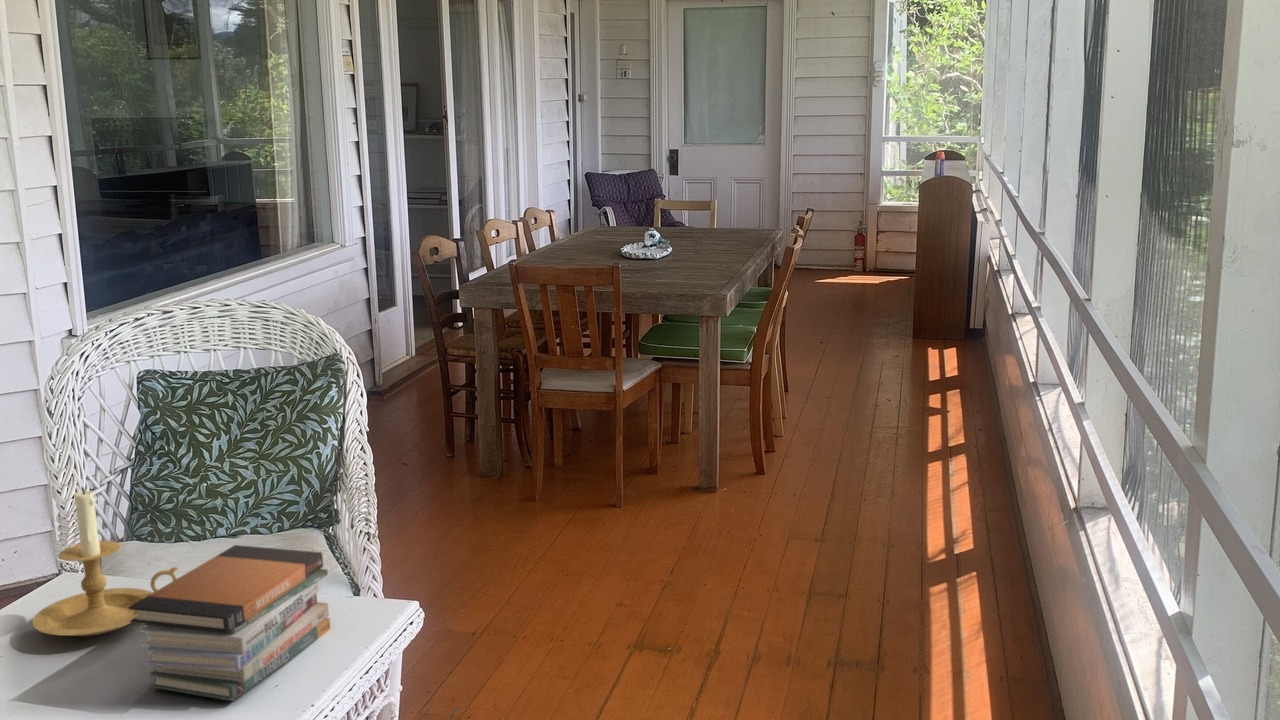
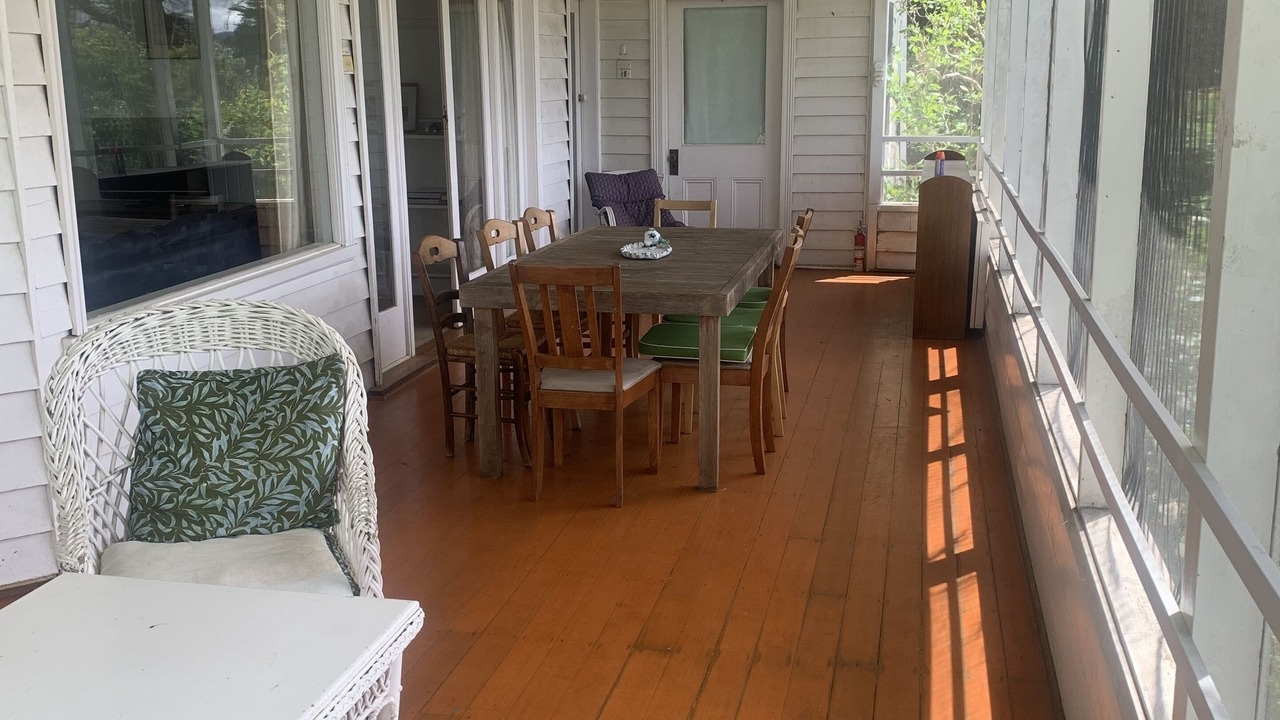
- candle holder [31,486,179,637]
- book stack [128,544,332,702]
